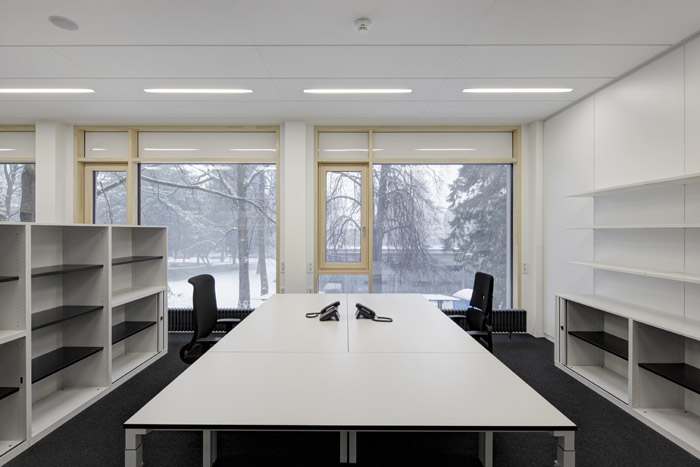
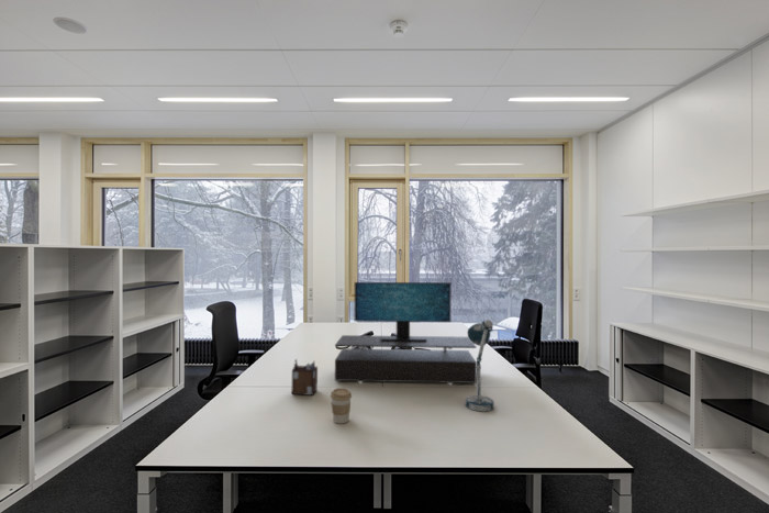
+ tv stand [334,281,478,386]
+ coffee cup [330,387,353,424]
+ desk organizer [290,358,319,397]
+ desk lamp [465,319,495,412]
